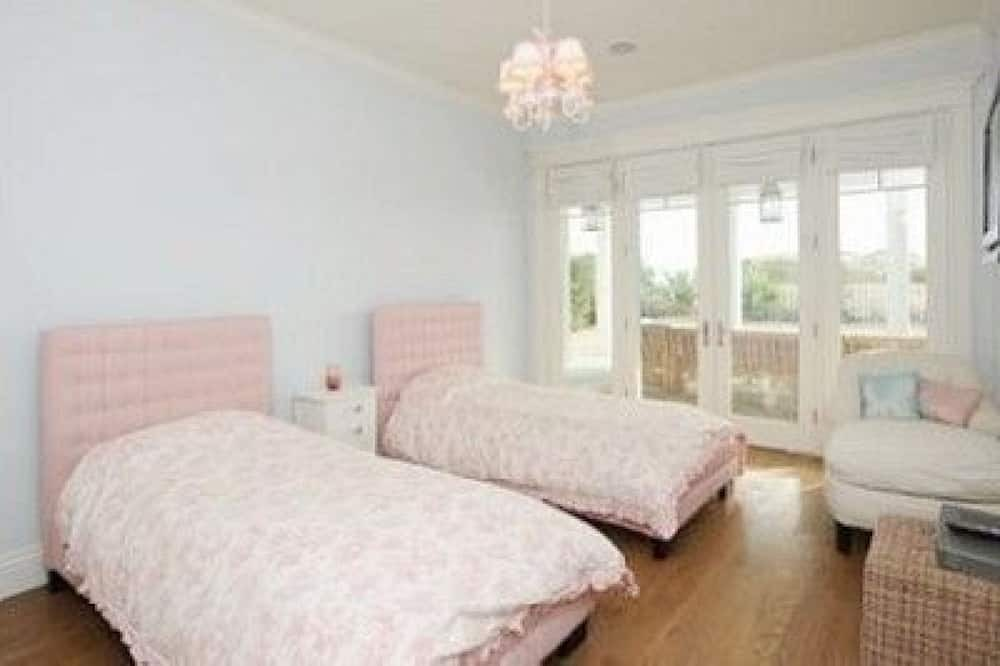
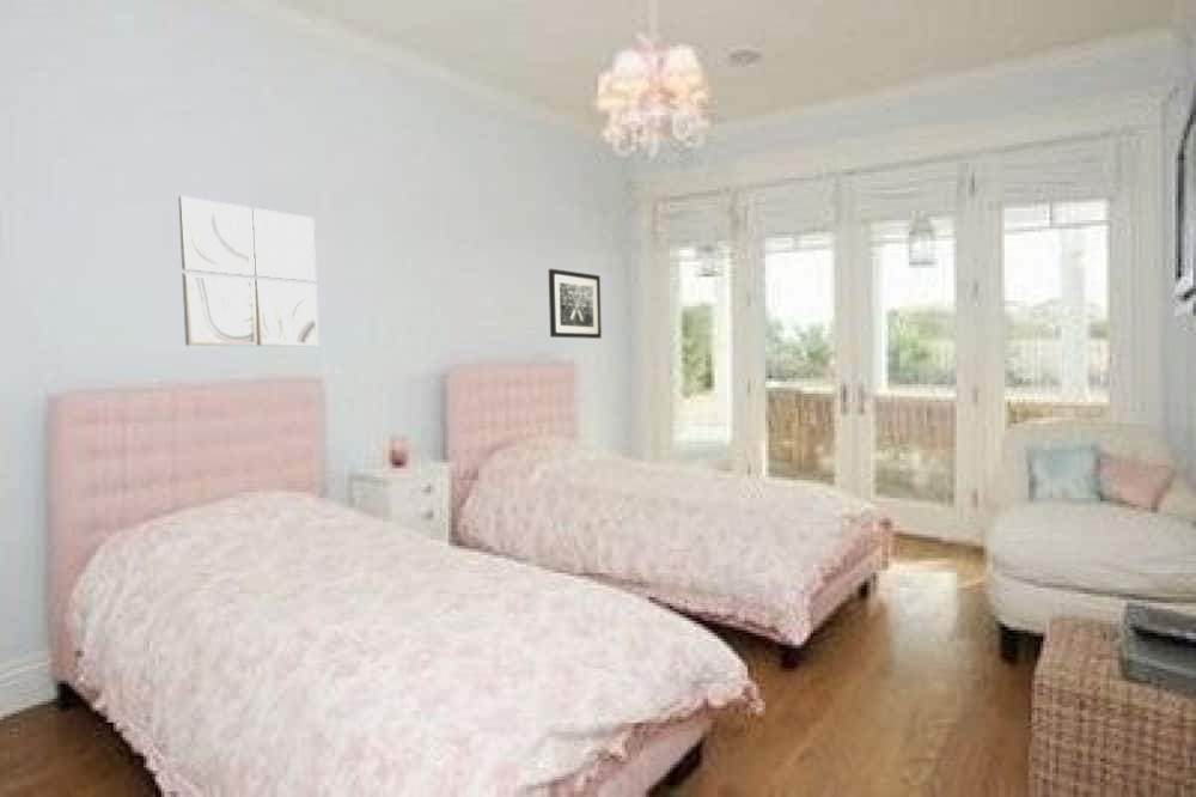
+ wall art [548,268,603,340]
+ wall art [177,195,319,347]
